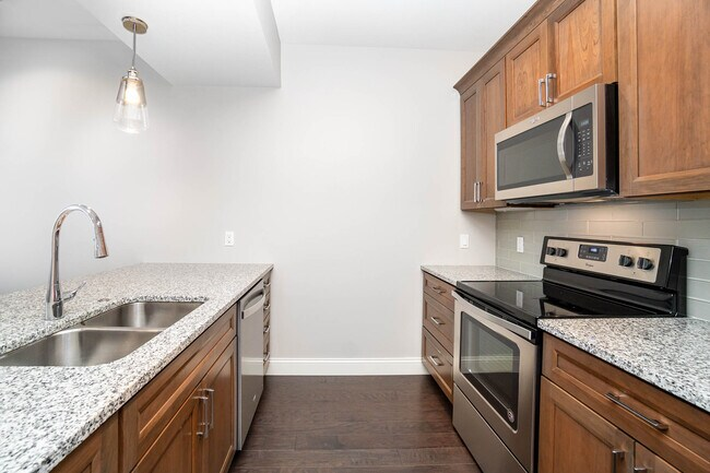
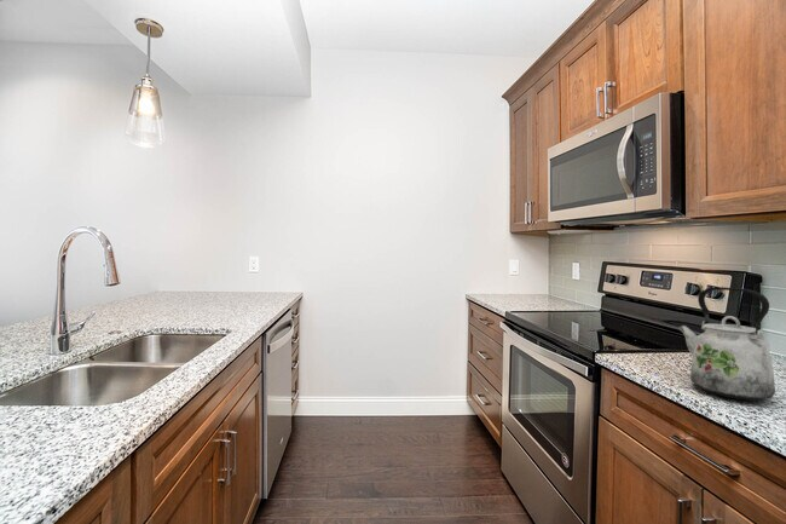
+ kettle [676,287,776,402]
